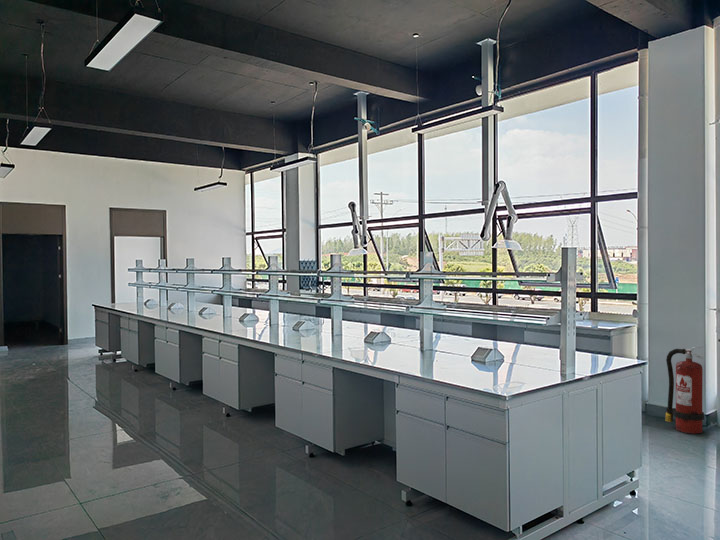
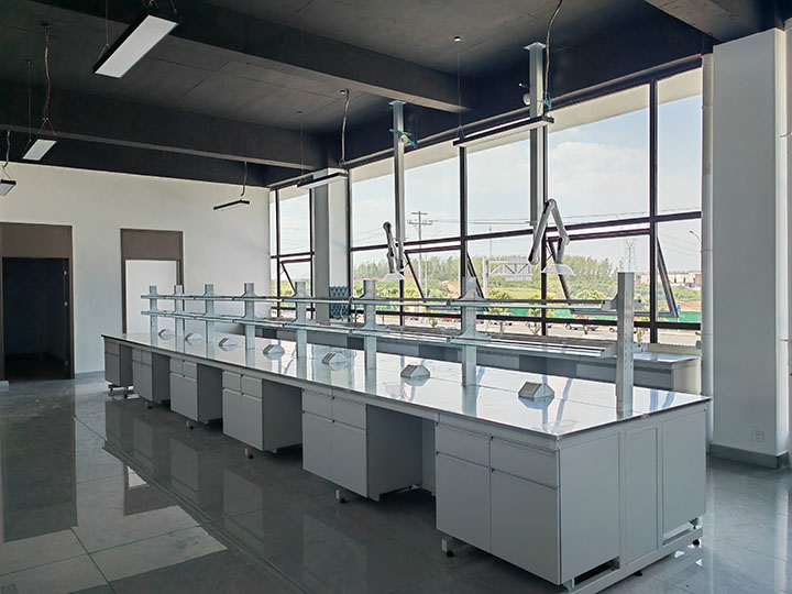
- fire extinguisher [664,345,705,435]
